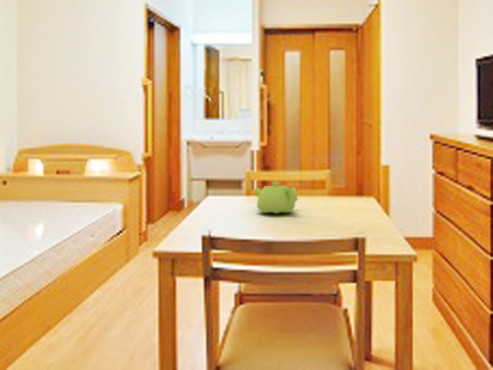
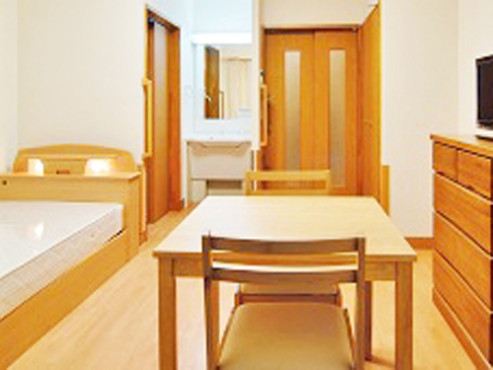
- teapot [253,181,299,214]
